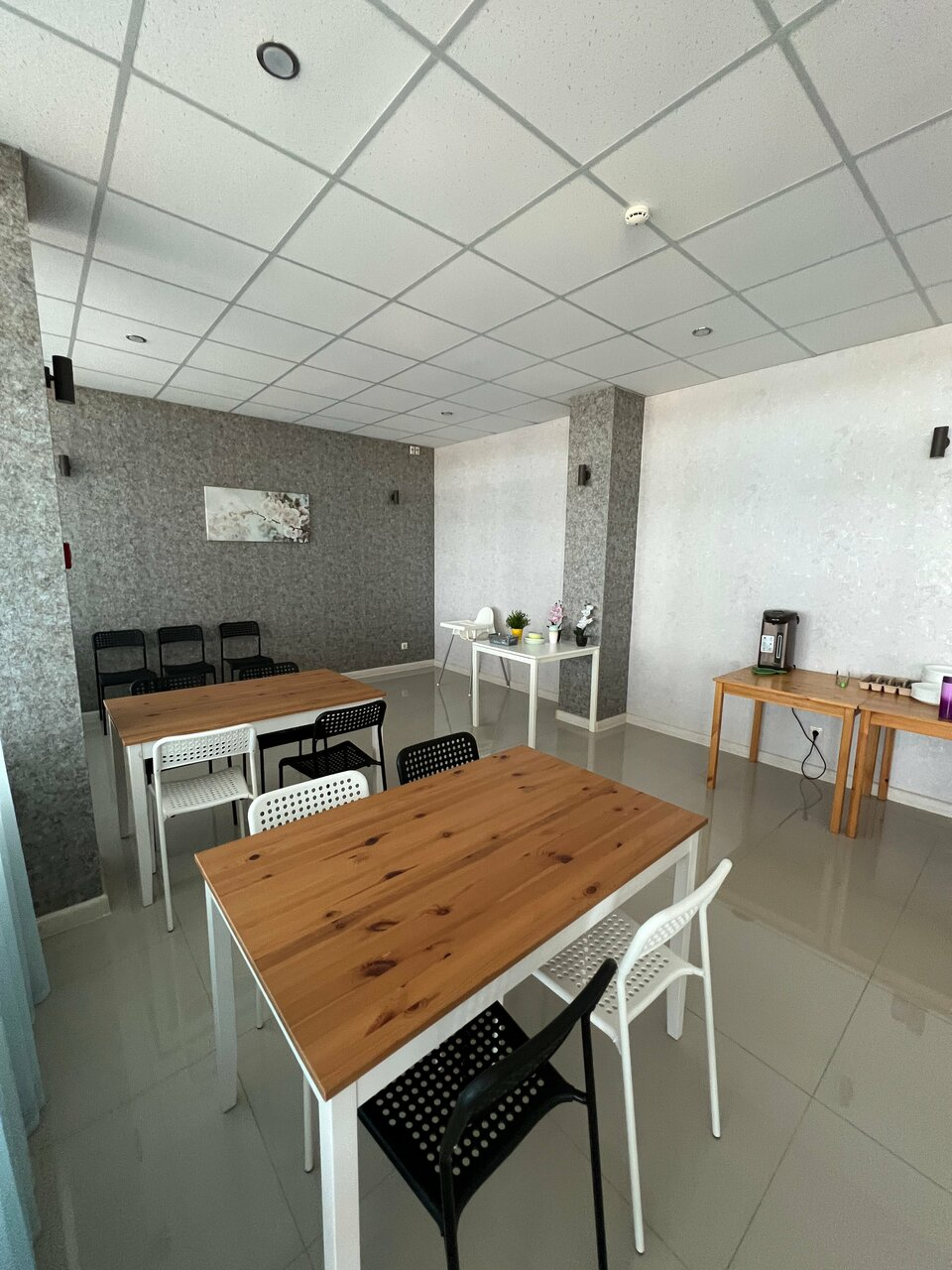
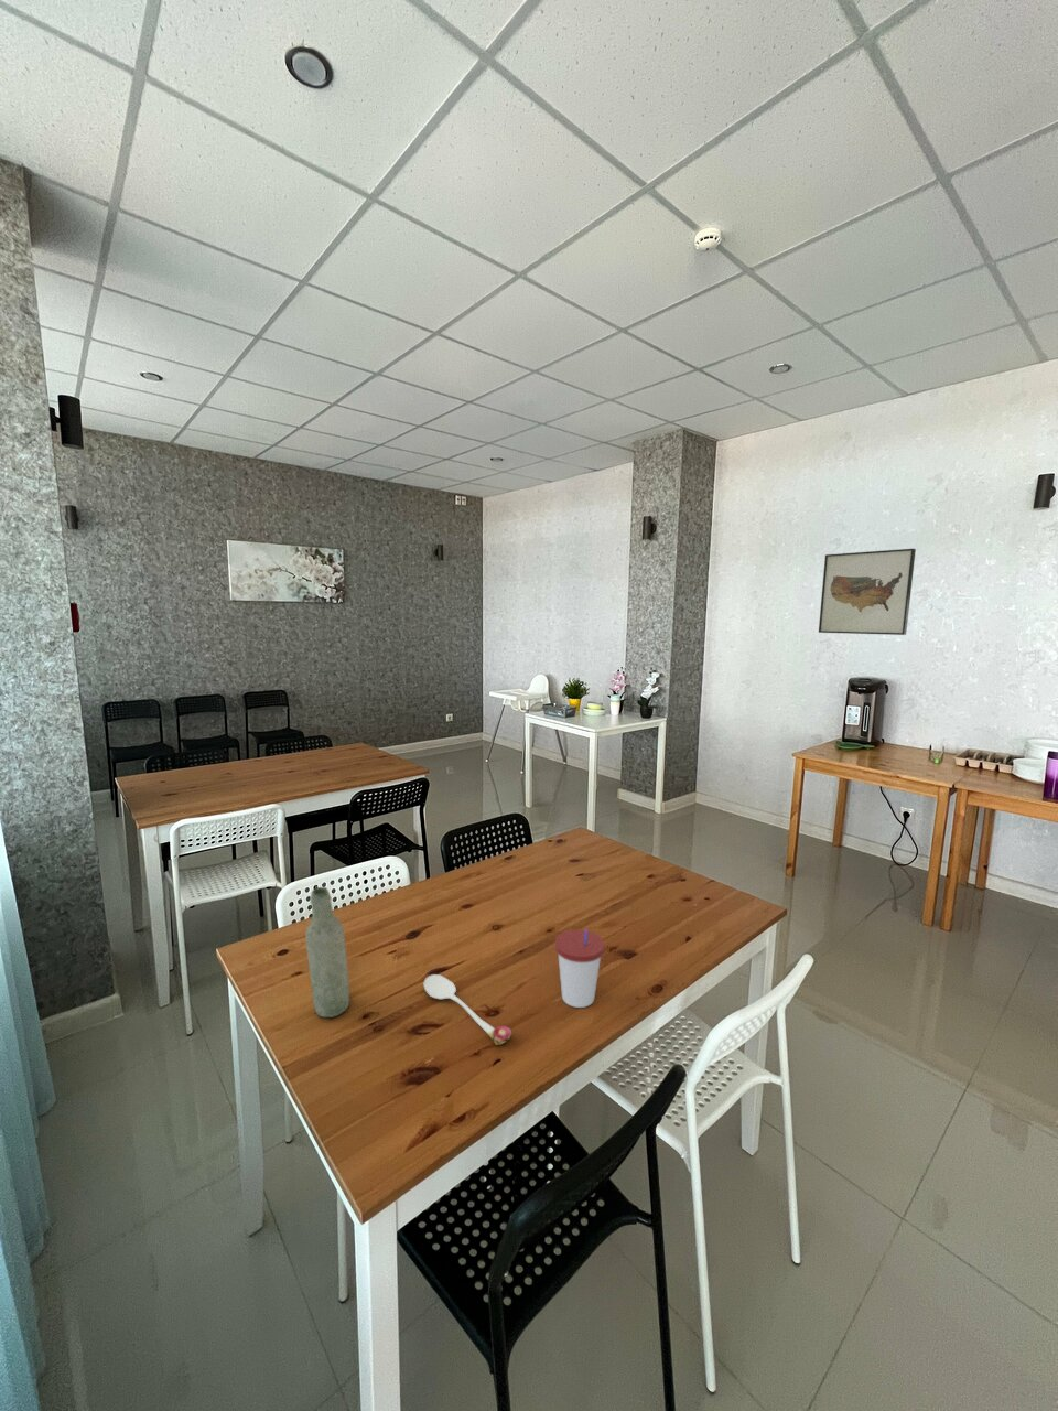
+ wall art [818,548,917,636]
+ bottle [305,887,350,1019]
+ cup [555,928,605,1009]
+ spoon [422,973,512,1047]
